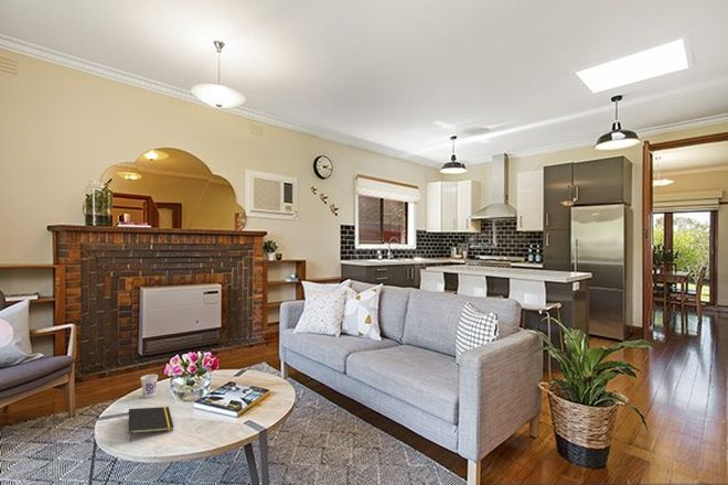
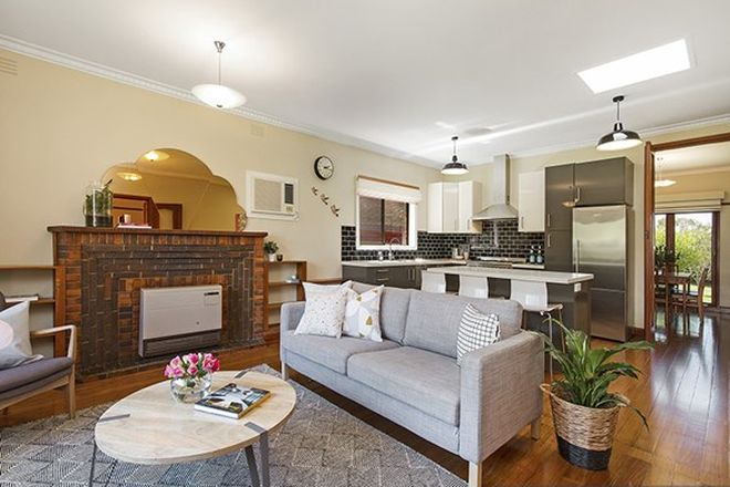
- cup [140,373,159,399]
- notepad [128,406,174,443]
